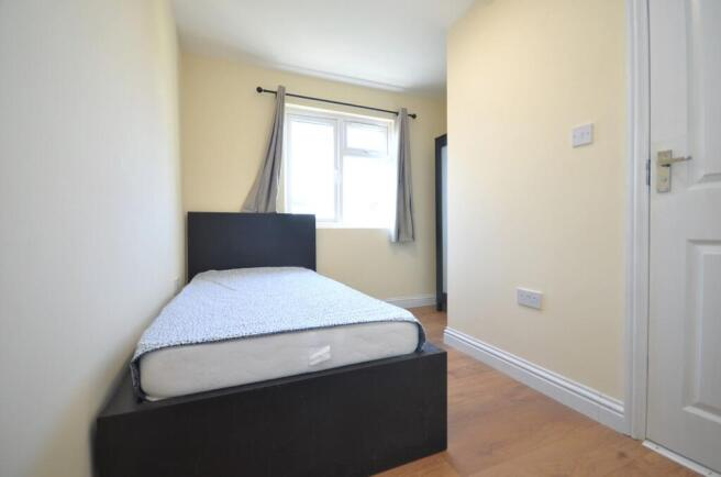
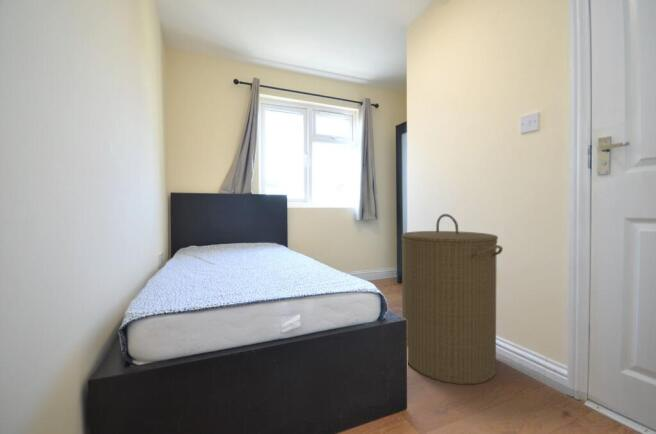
+ laundry hamper [400,213,504,385]
